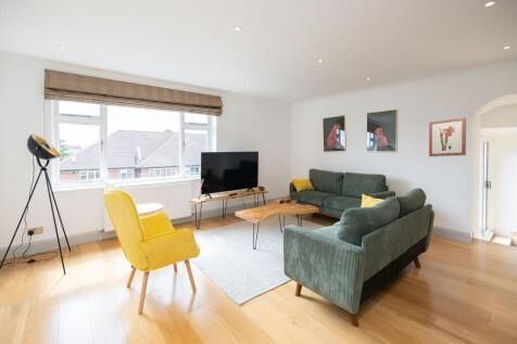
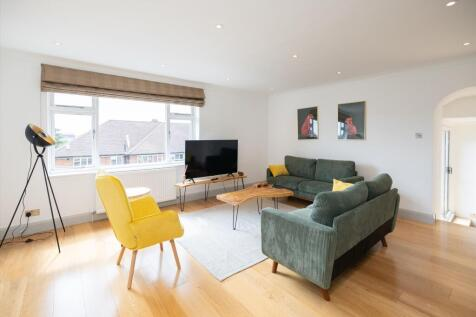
- wall art [428,117,467,157]
